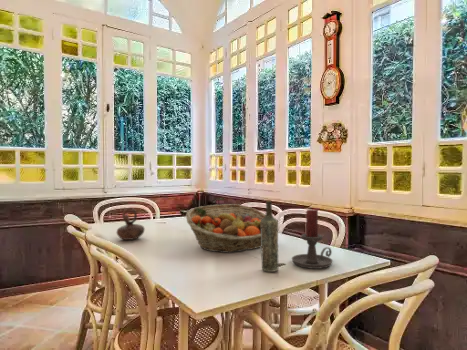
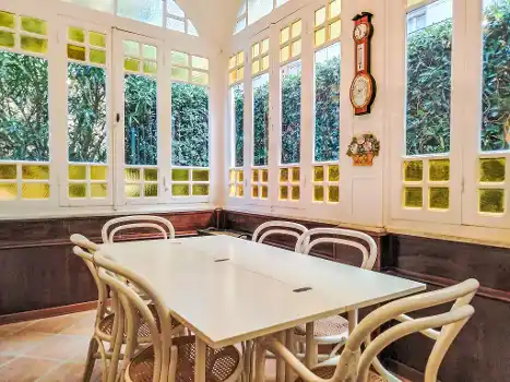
- candle holder [291,208,334,270]
- bottle [260,199,280,273]
- teapot [116,207,146,241]
- fruit basket [185,203,266,253]
